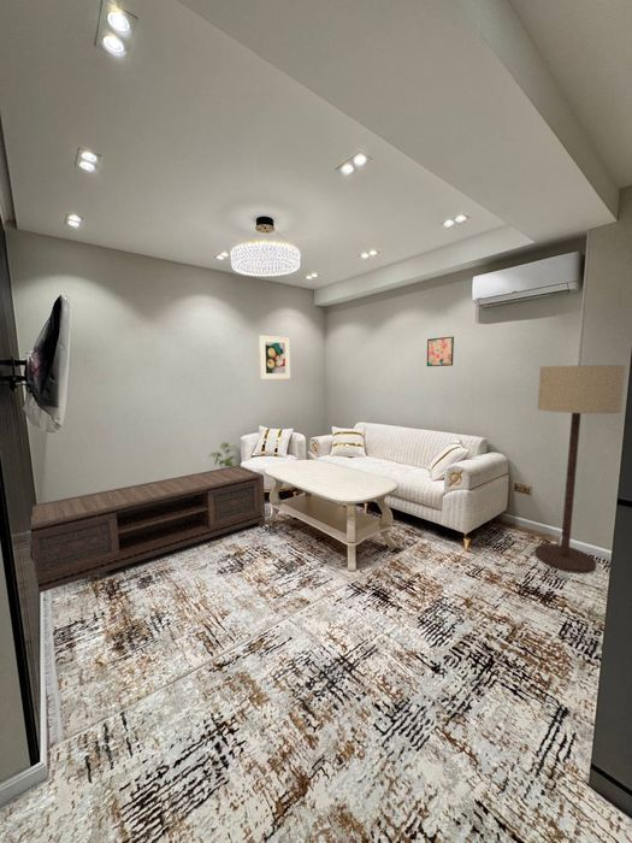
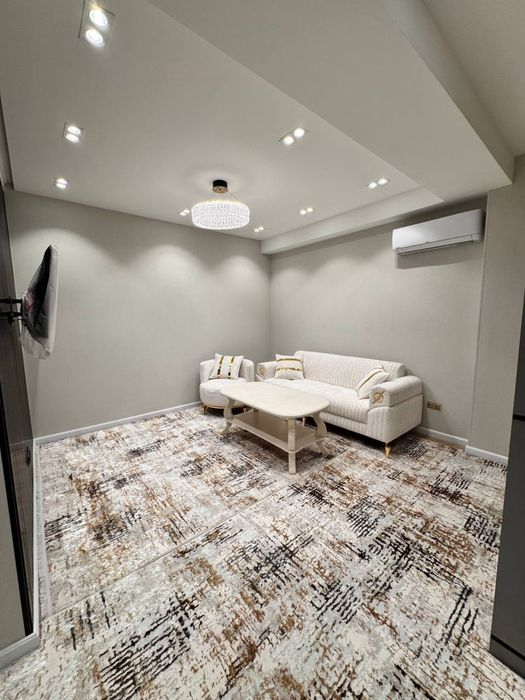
- wall art [426,336,455,367]
- media console [30,465,266,594]
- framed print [258,335,291,381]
- floor lamp [533,364,627,574]
- house plant [208,441,240,468]
